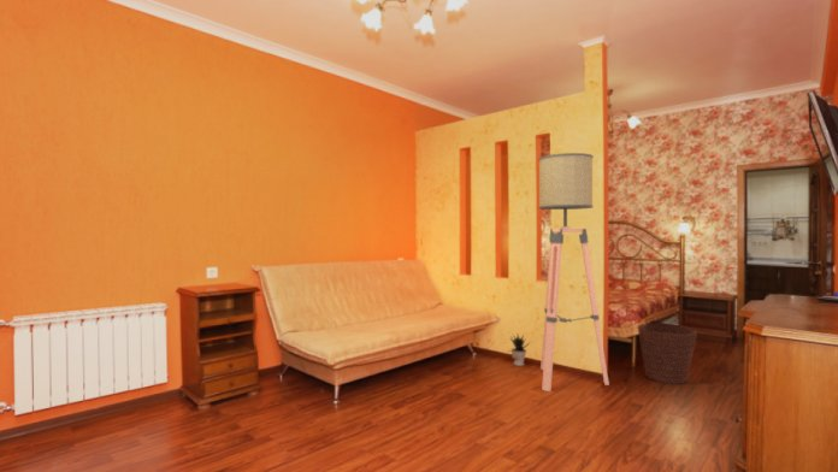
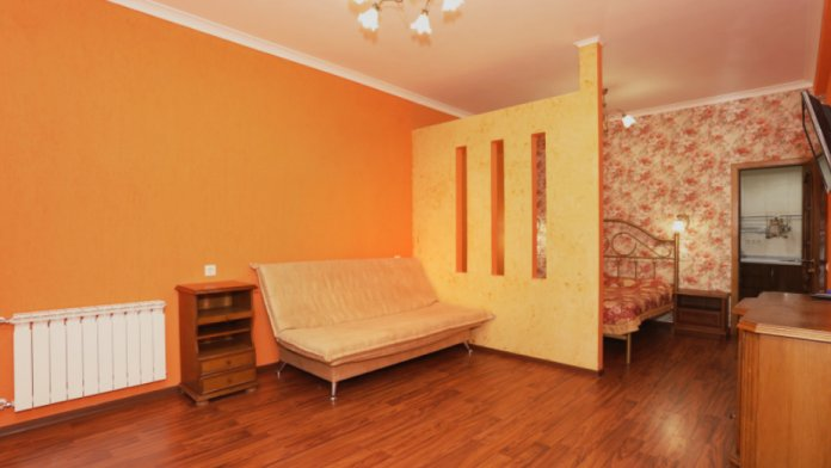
- basket [636,323,698,385]
- floor lamp [537,152,610,393]
- potted plant [508,334,532,367]
